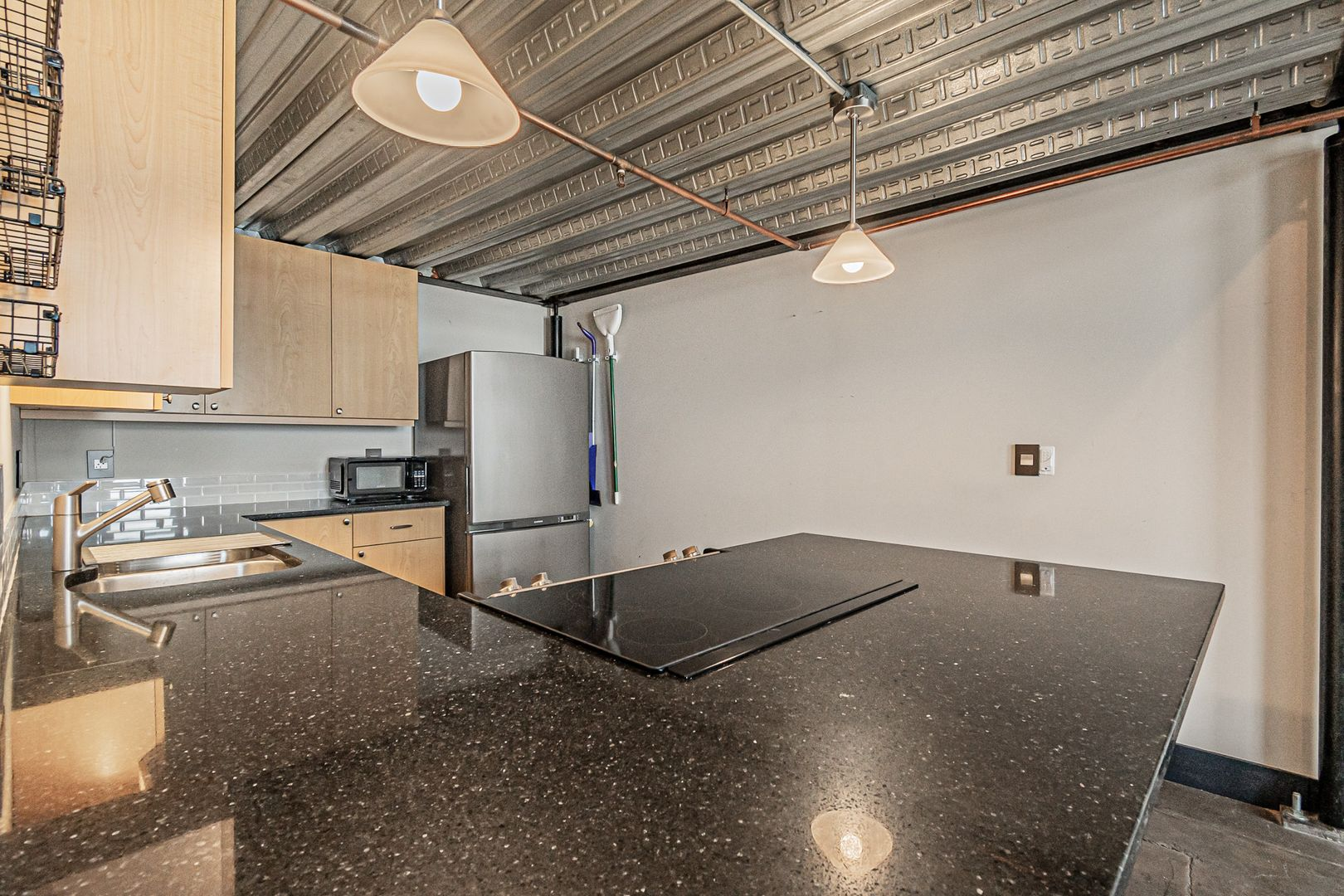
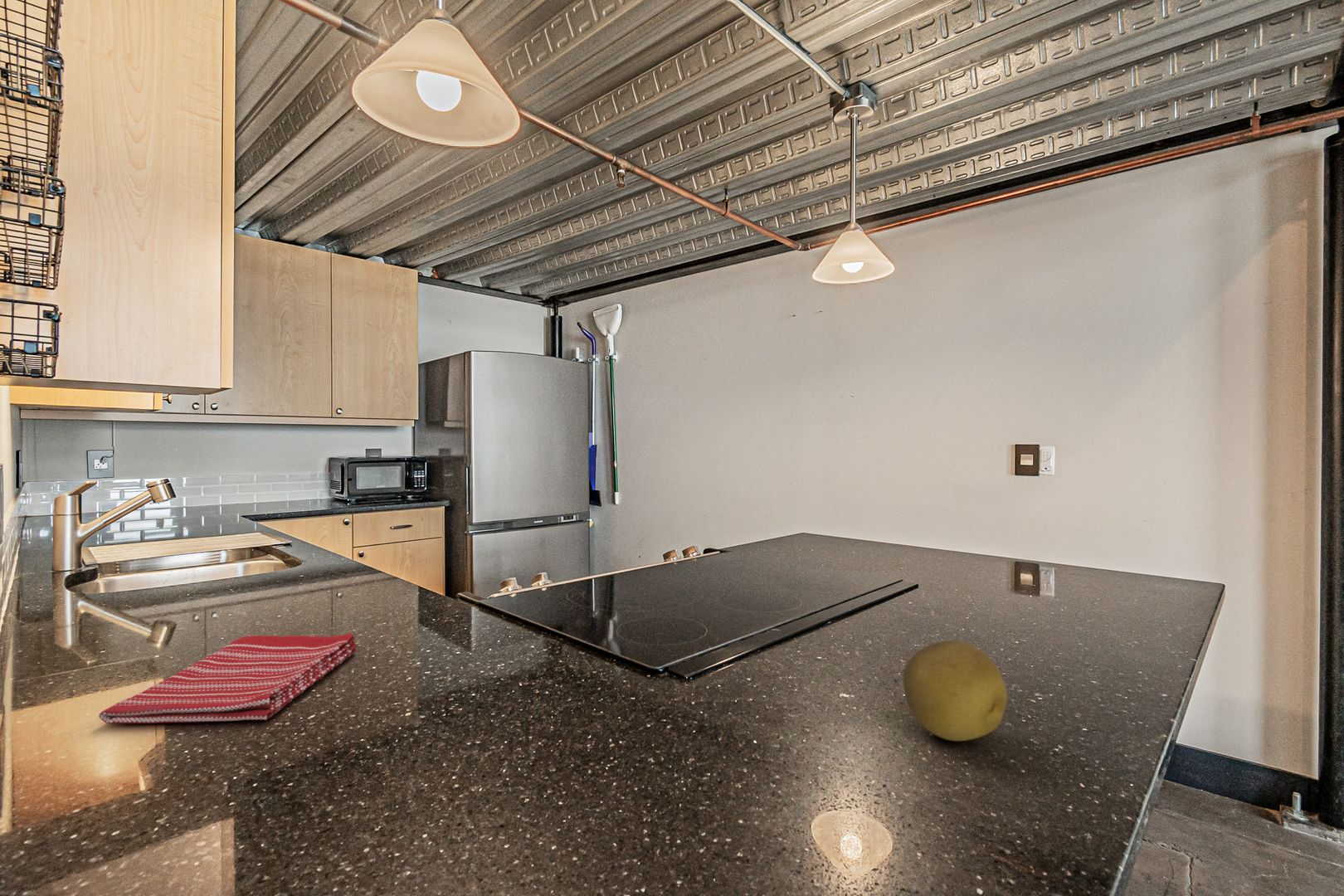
+ fruit [903,640,1008,742]
+ dish towel [98,632,358,724]
